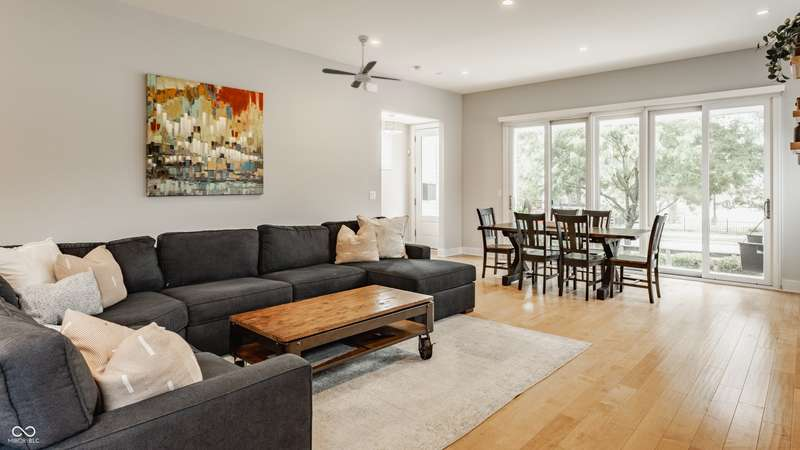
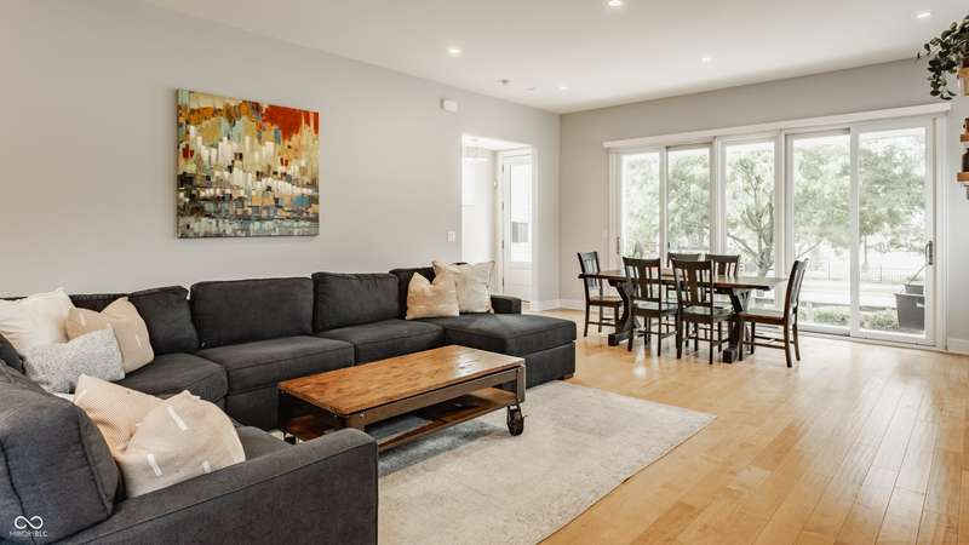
- ceiling fan [321,34,402,89]
